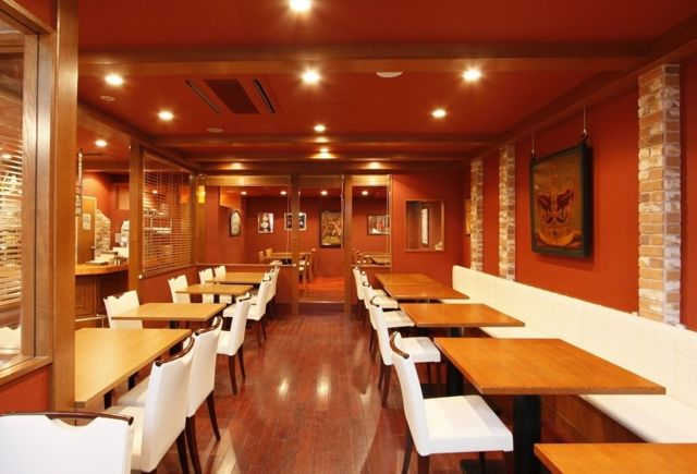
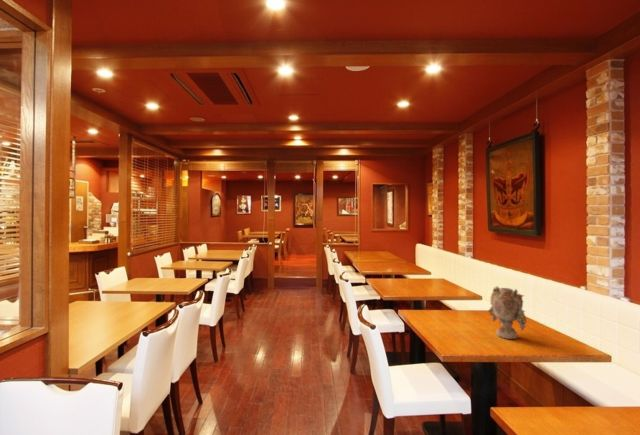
+ vase [487,285,528,340]
